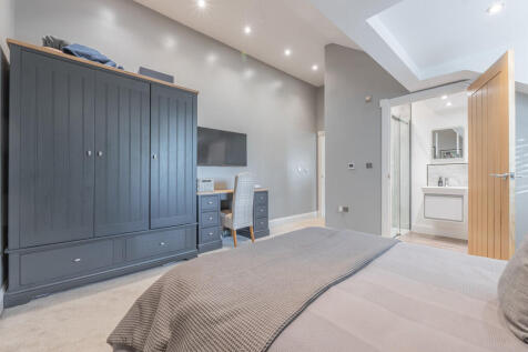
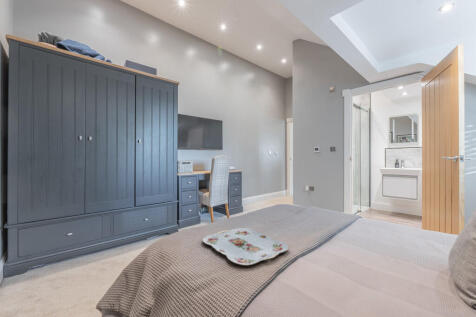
+ serving tray [202,227,289,266]
